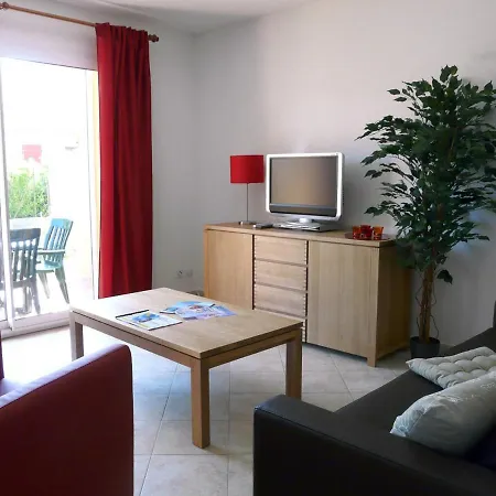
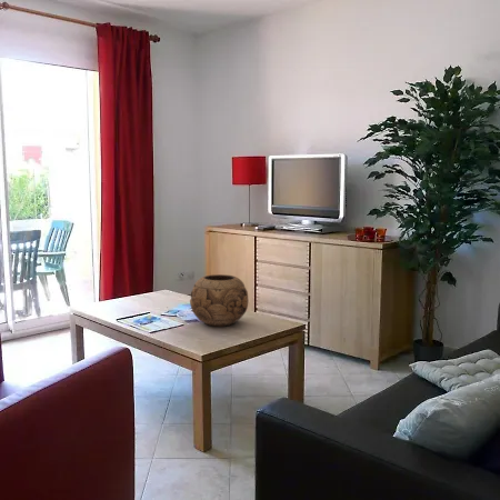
+ decorative bowl [189,273,249,327]
